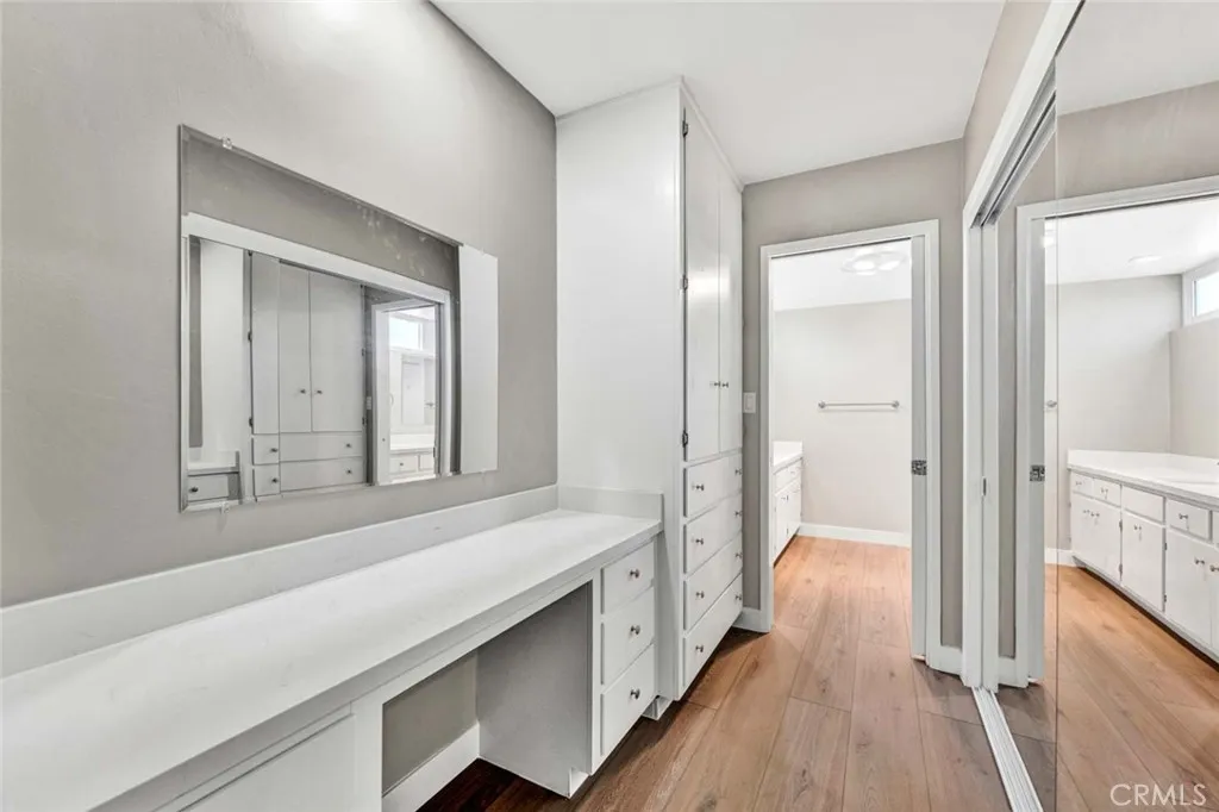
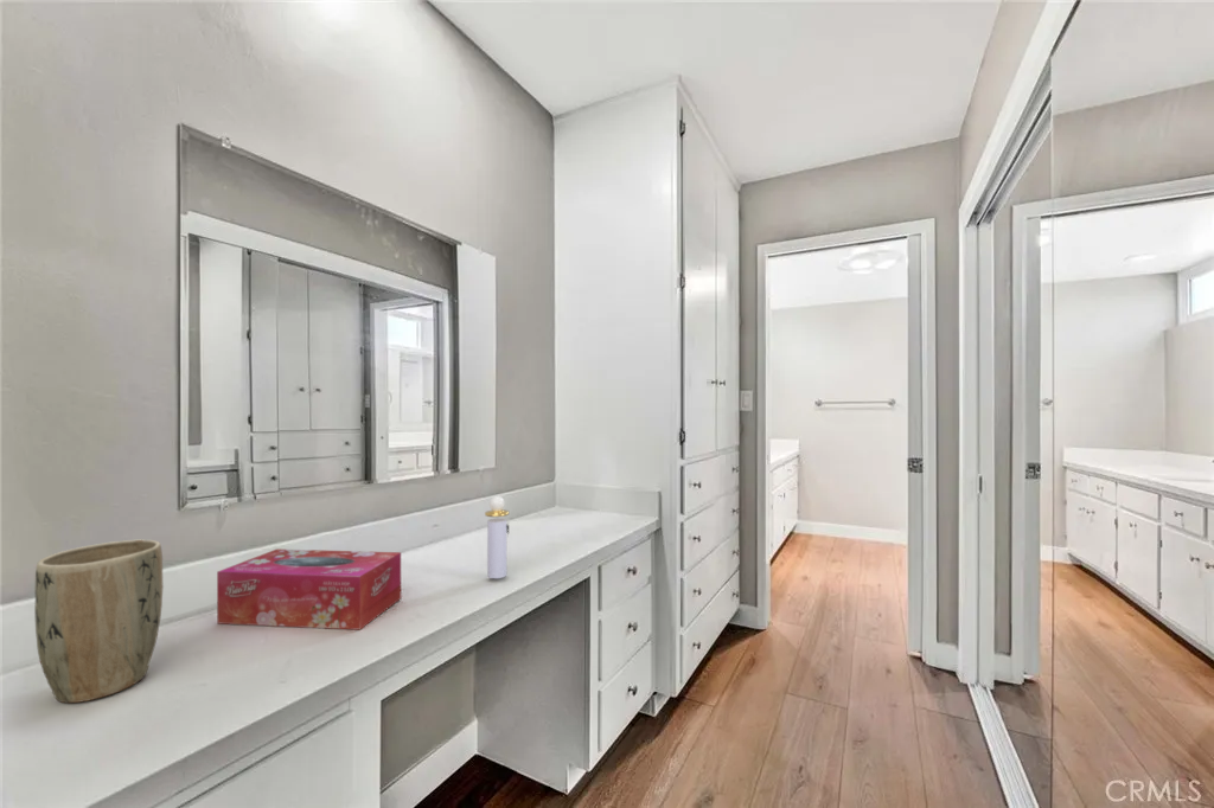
+ plant pot [33,538,165,704]
+ tissue box [216,547,402,631]
+ perfume bottle [484,495,510,579]
